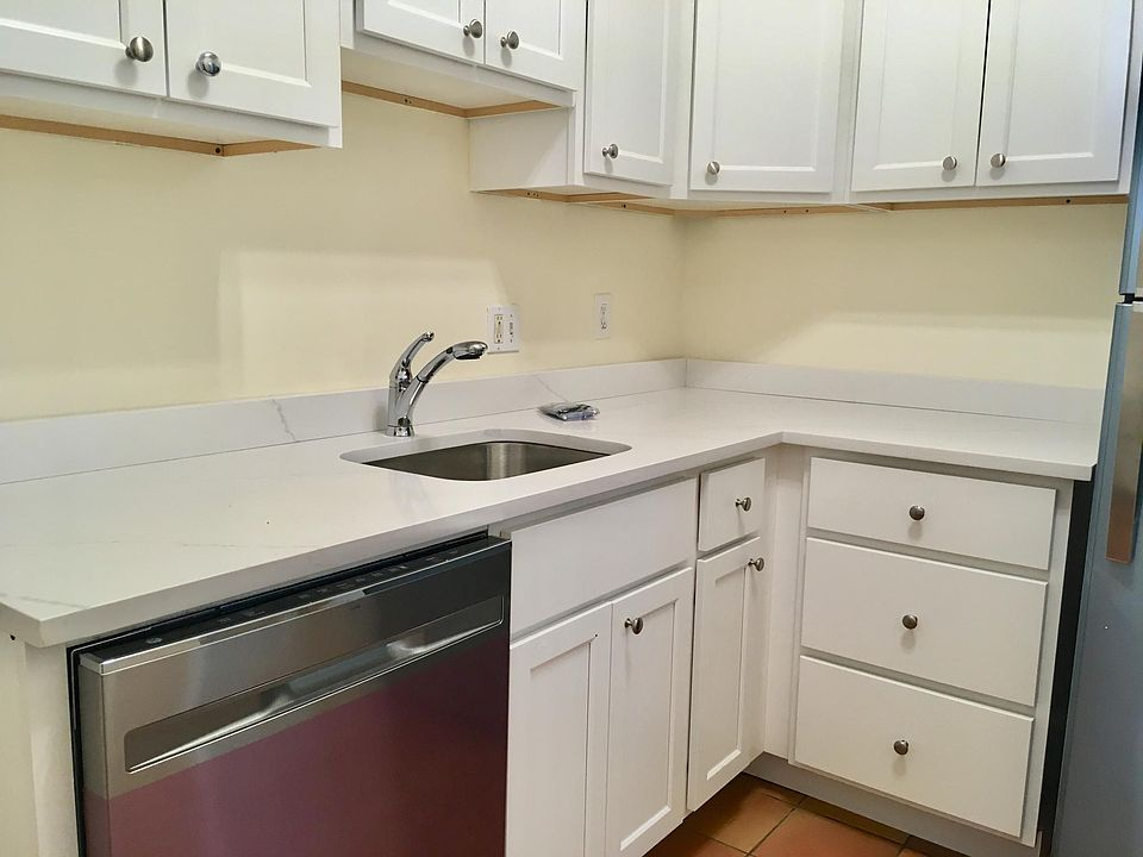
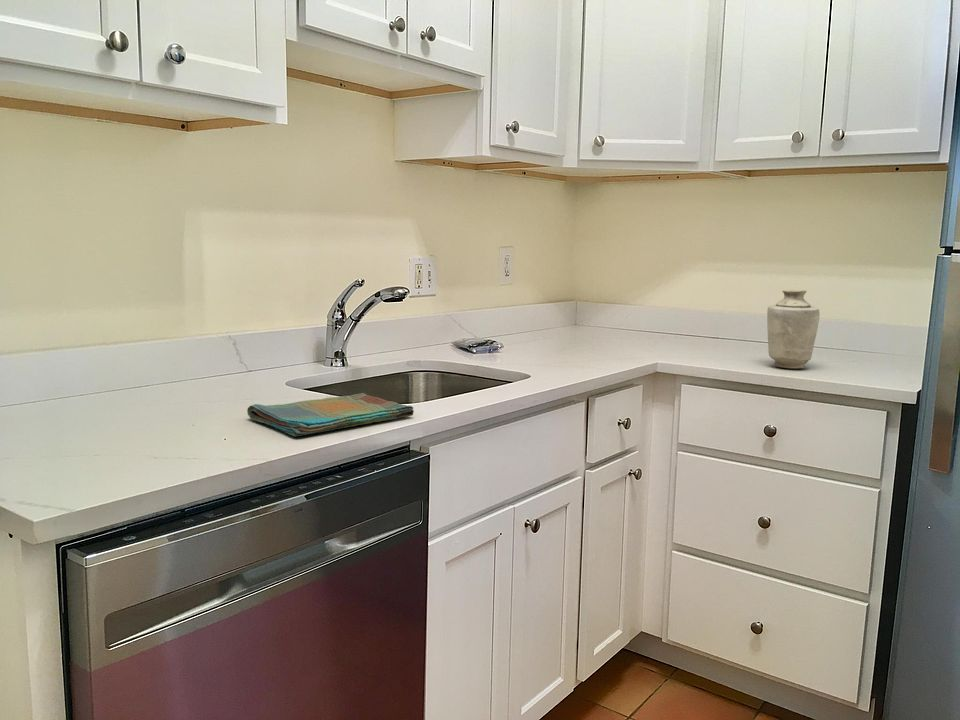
+ vase [766,288,821,370]
+ dish towel [246,392,415,437]
